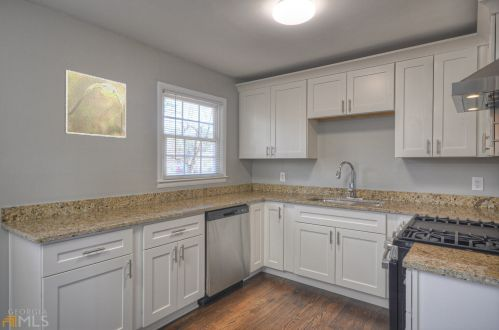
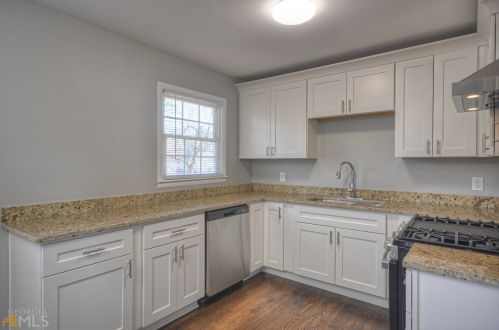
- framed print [64,69,127,139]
